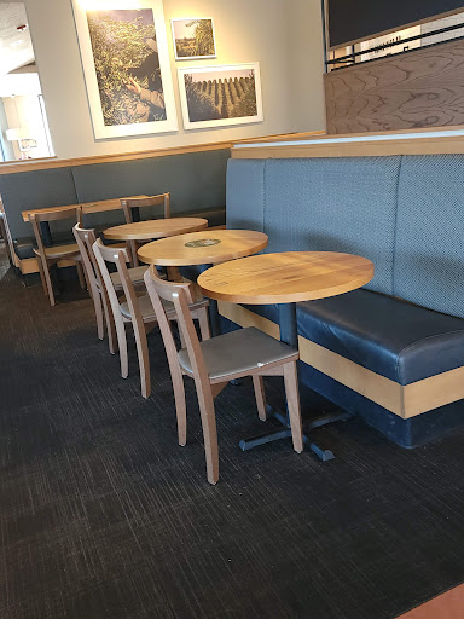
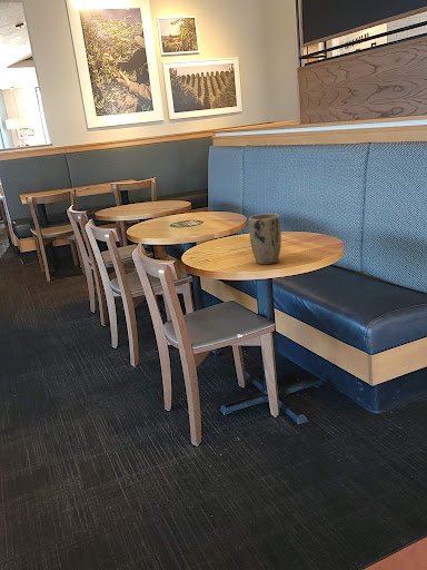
+ plant pot [248,213,282,265]
